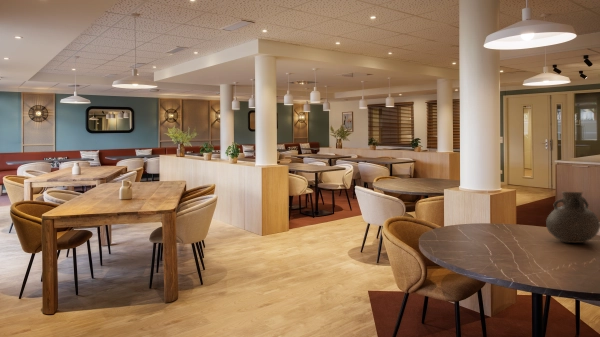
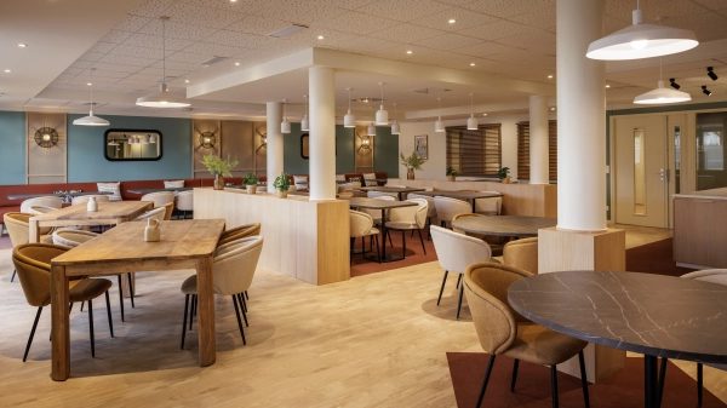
- vase [545,191,600,244]
